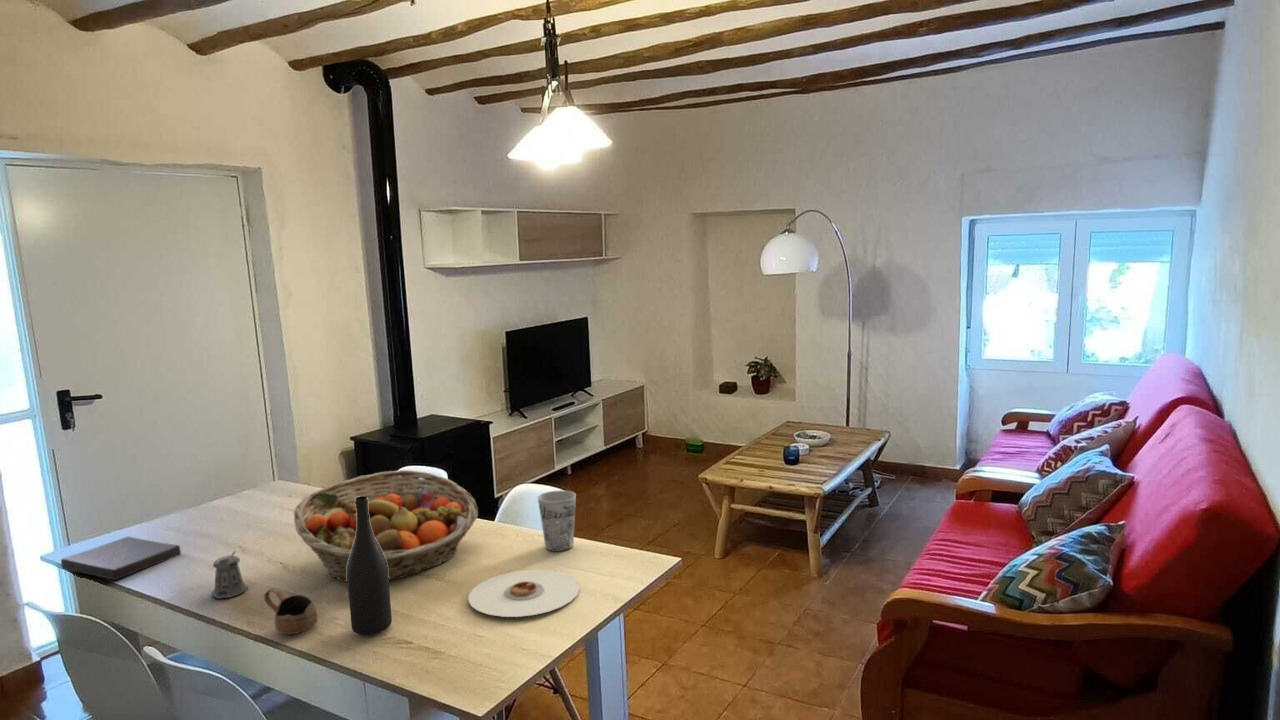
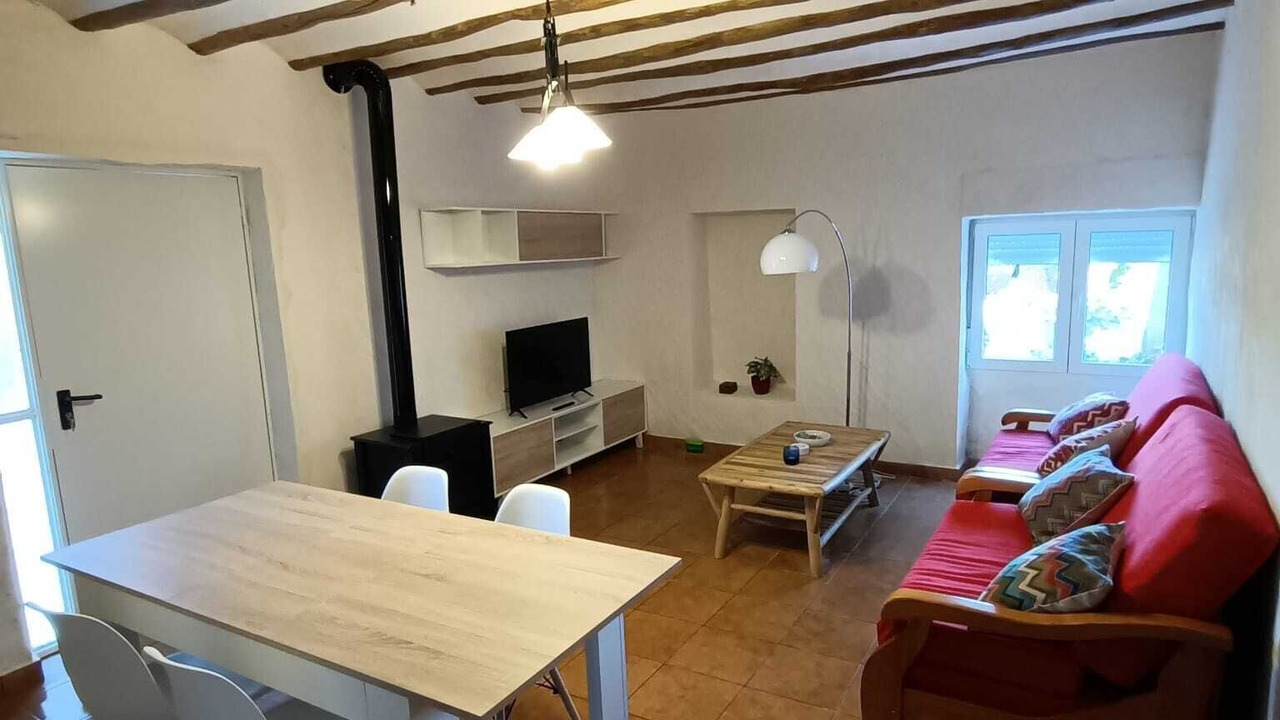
- cup [537,489,577,552]
- cup [263,587,319,635]
- book [60,536,182,581]
- pepper shaker [210,550,248,600]
- plate [467,569,581,618]
- fruit basket [293,469,479,583]
- wine bottle [346,496,393,636]
